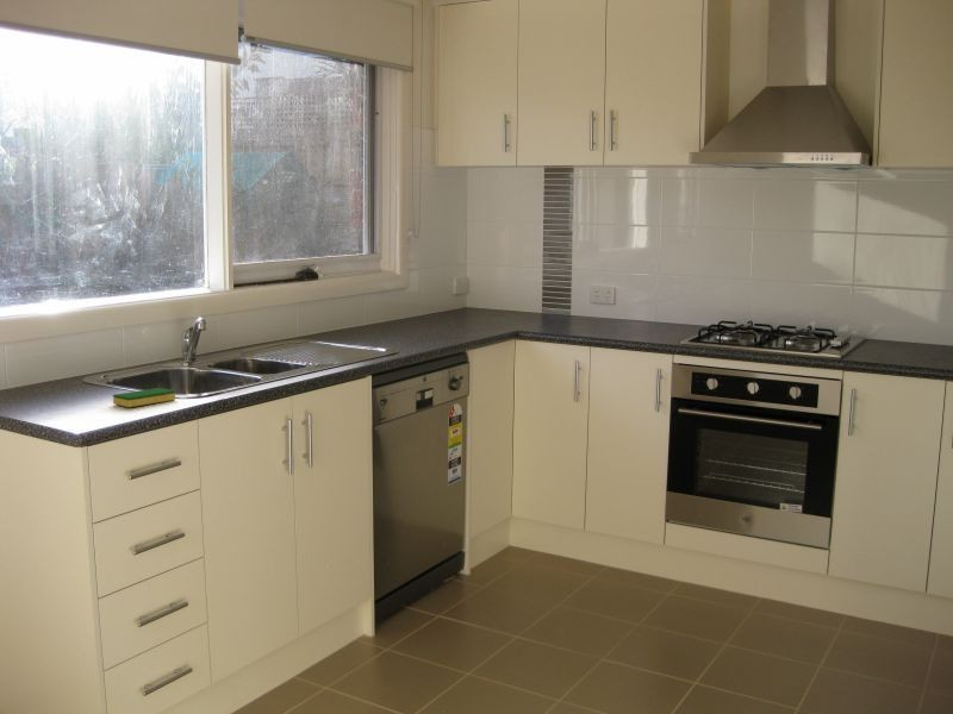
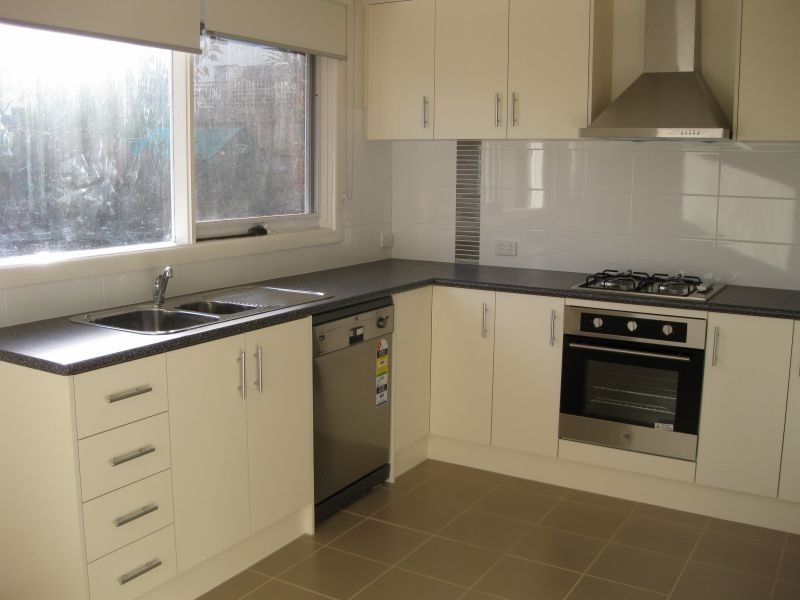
- dish sponge [112,387,176,408]
